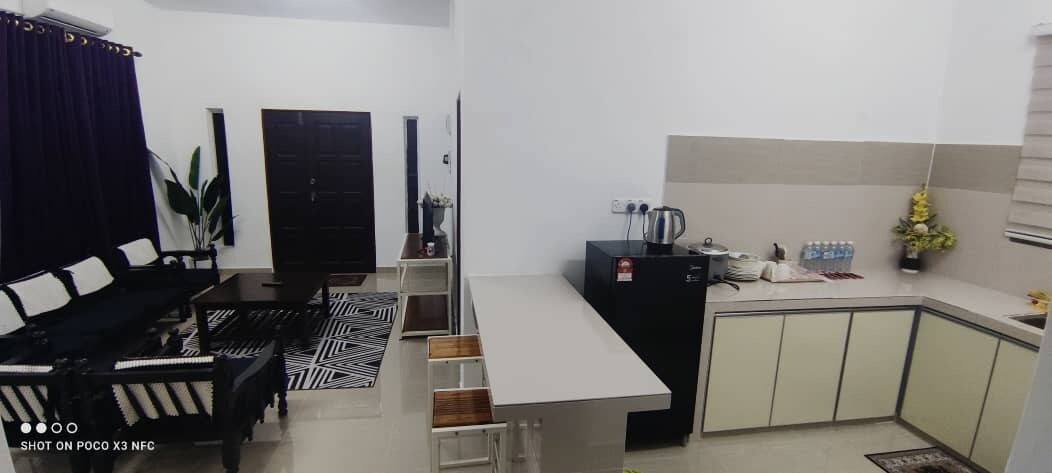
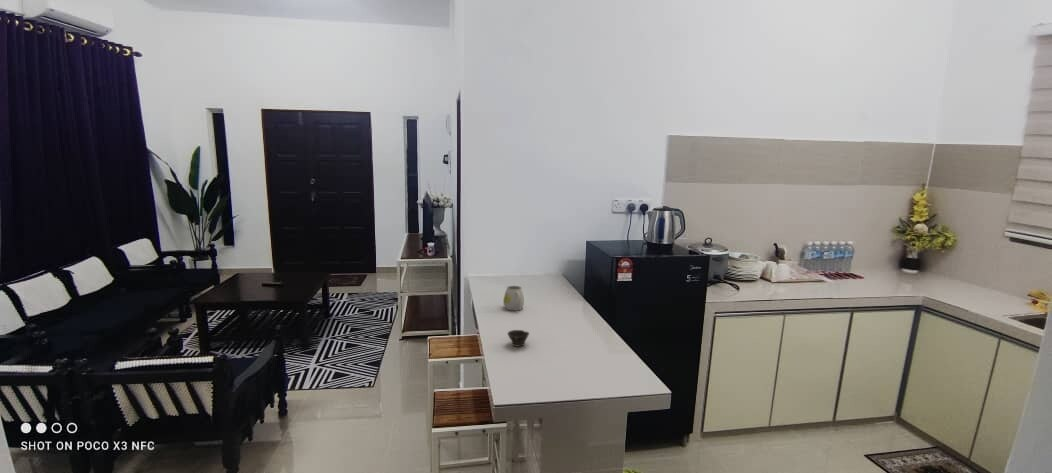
+ mug [502,285,525,311]
+ cup [506,329,530,348]
